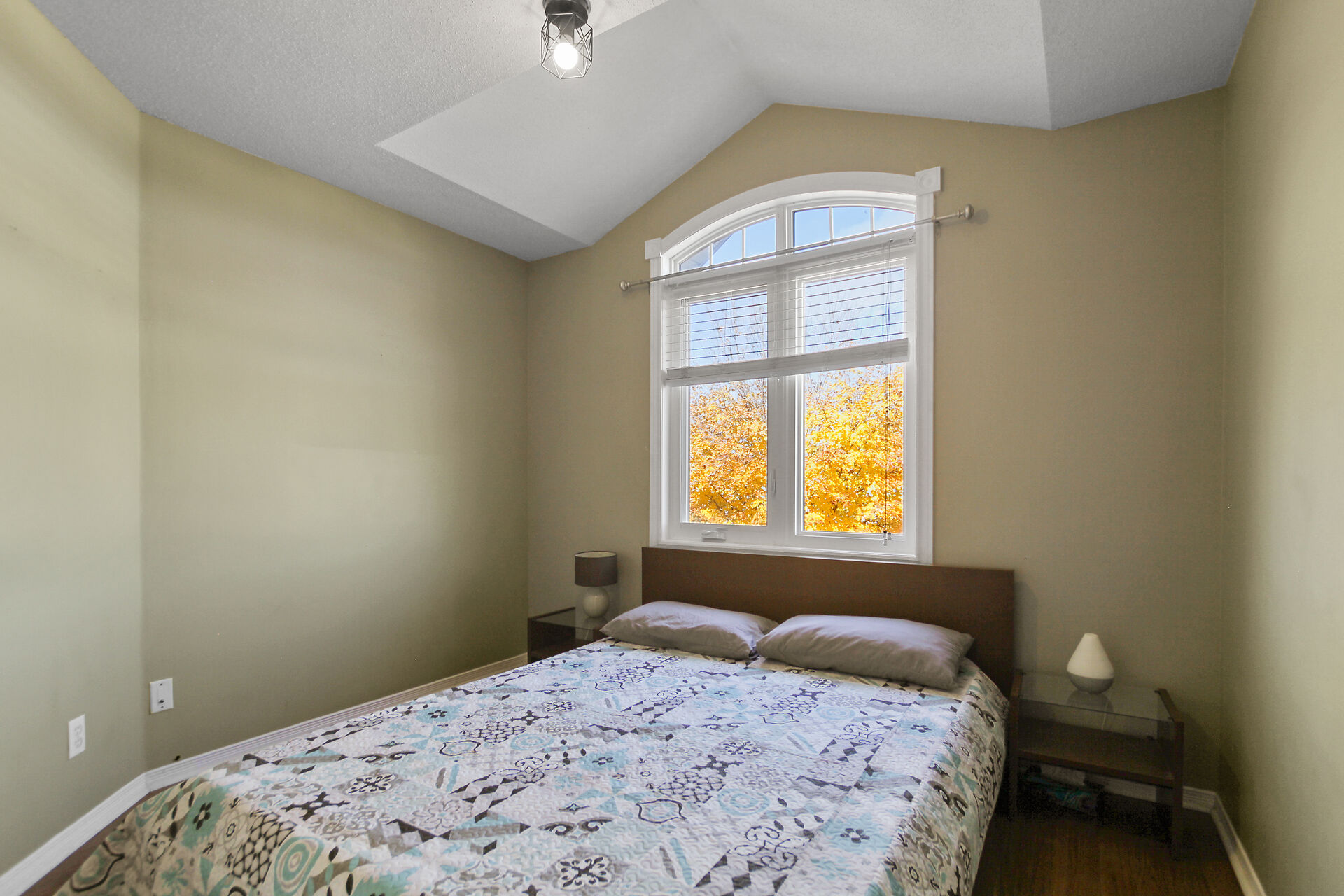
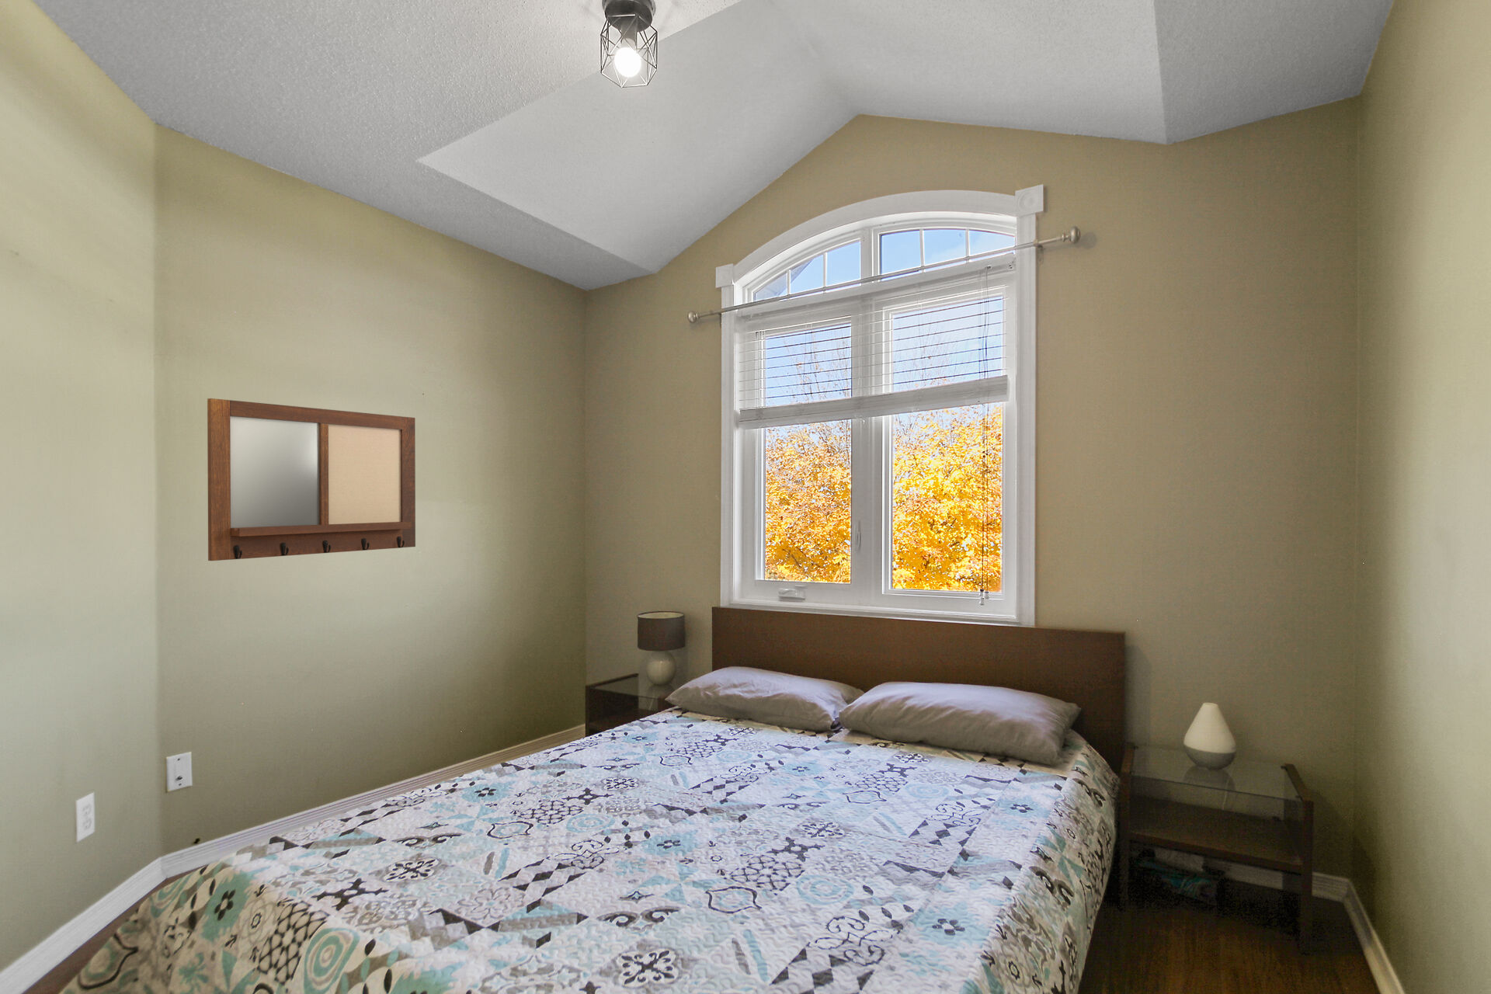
+ writing board [206,397,416,561]
